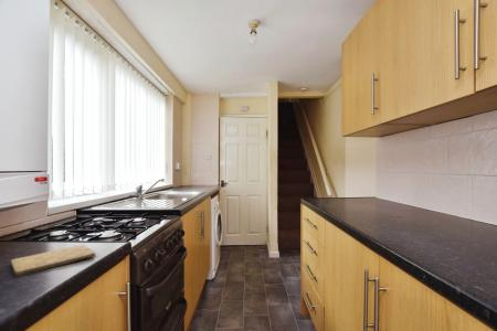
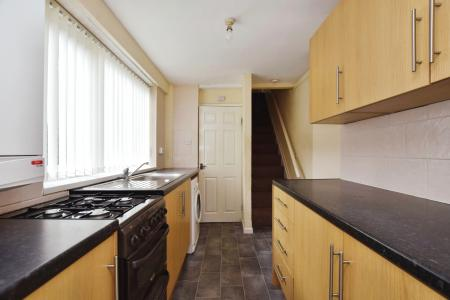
- cutting board [10,244,96,277]
